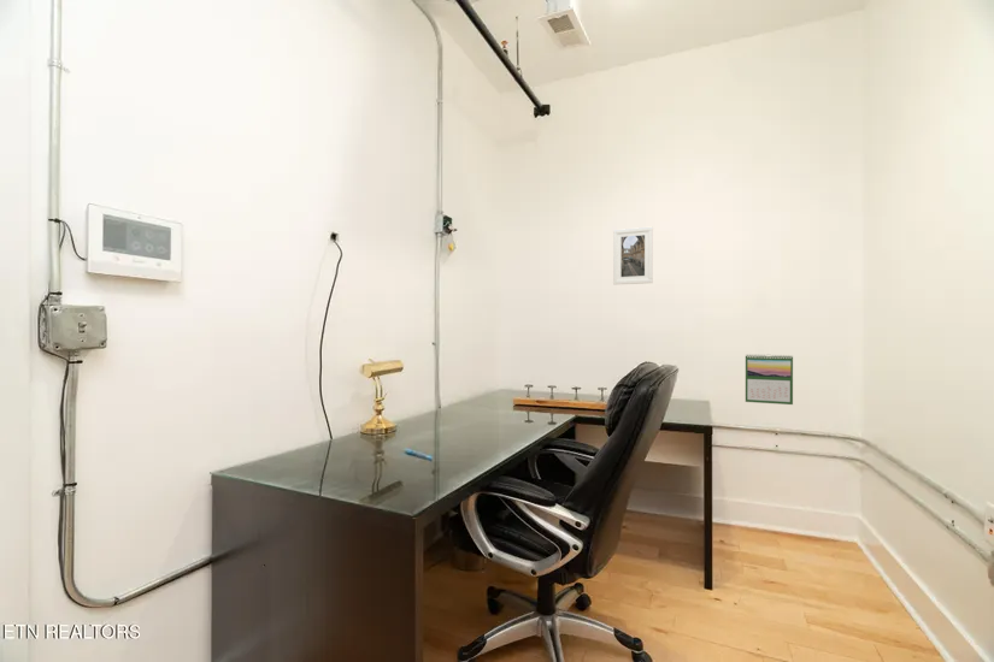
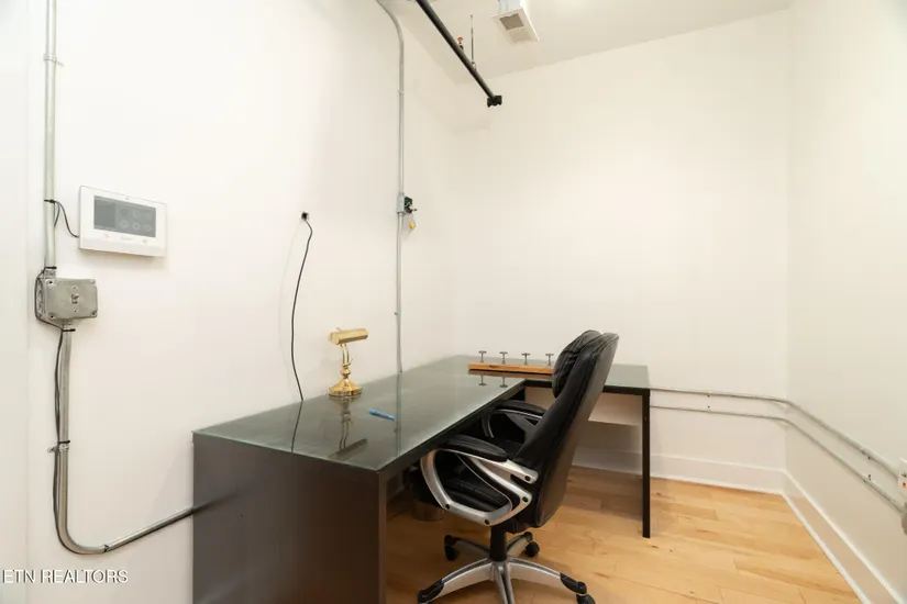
- calendar [745,353,794,406]
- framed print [612,226,654,285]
